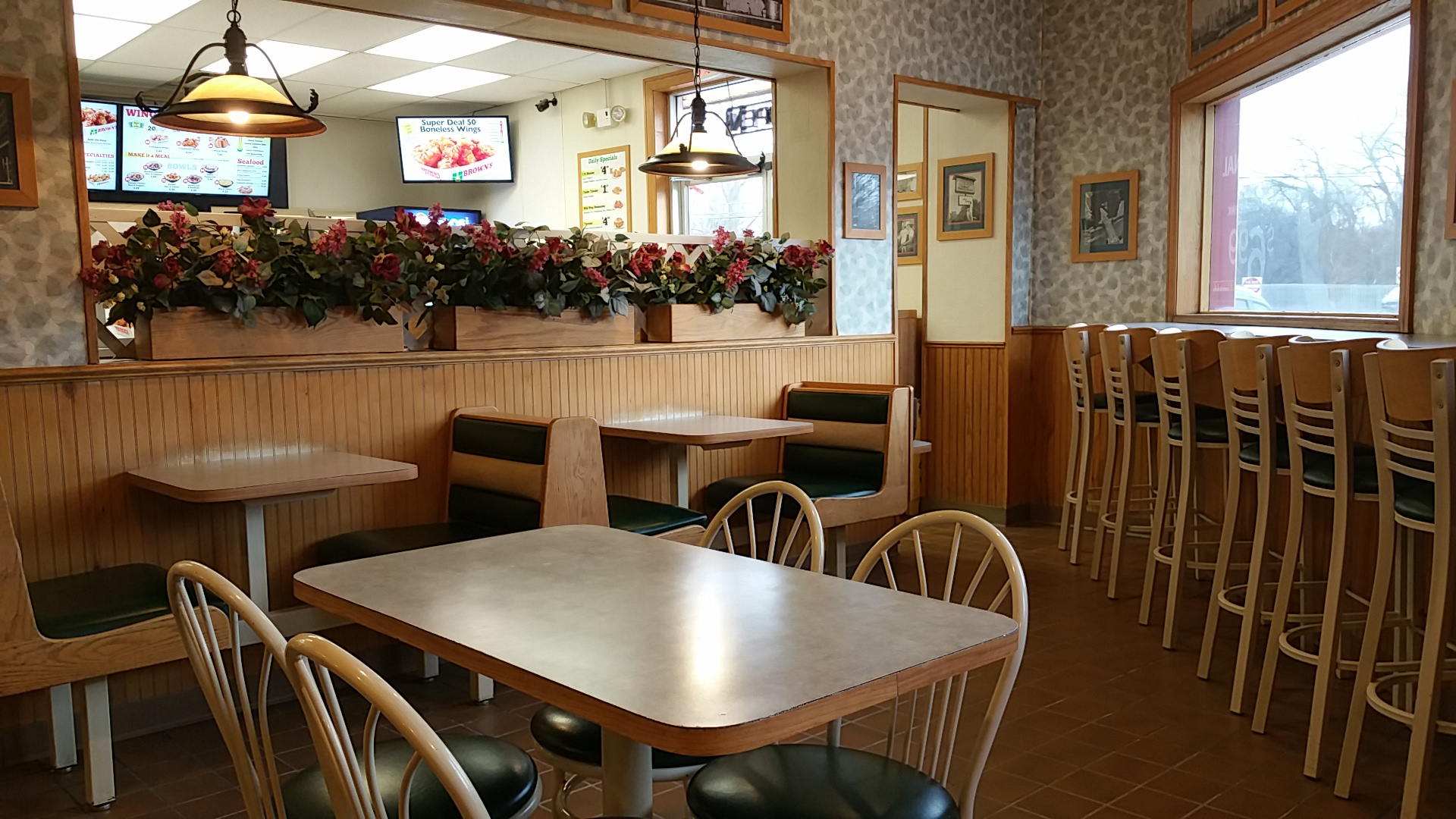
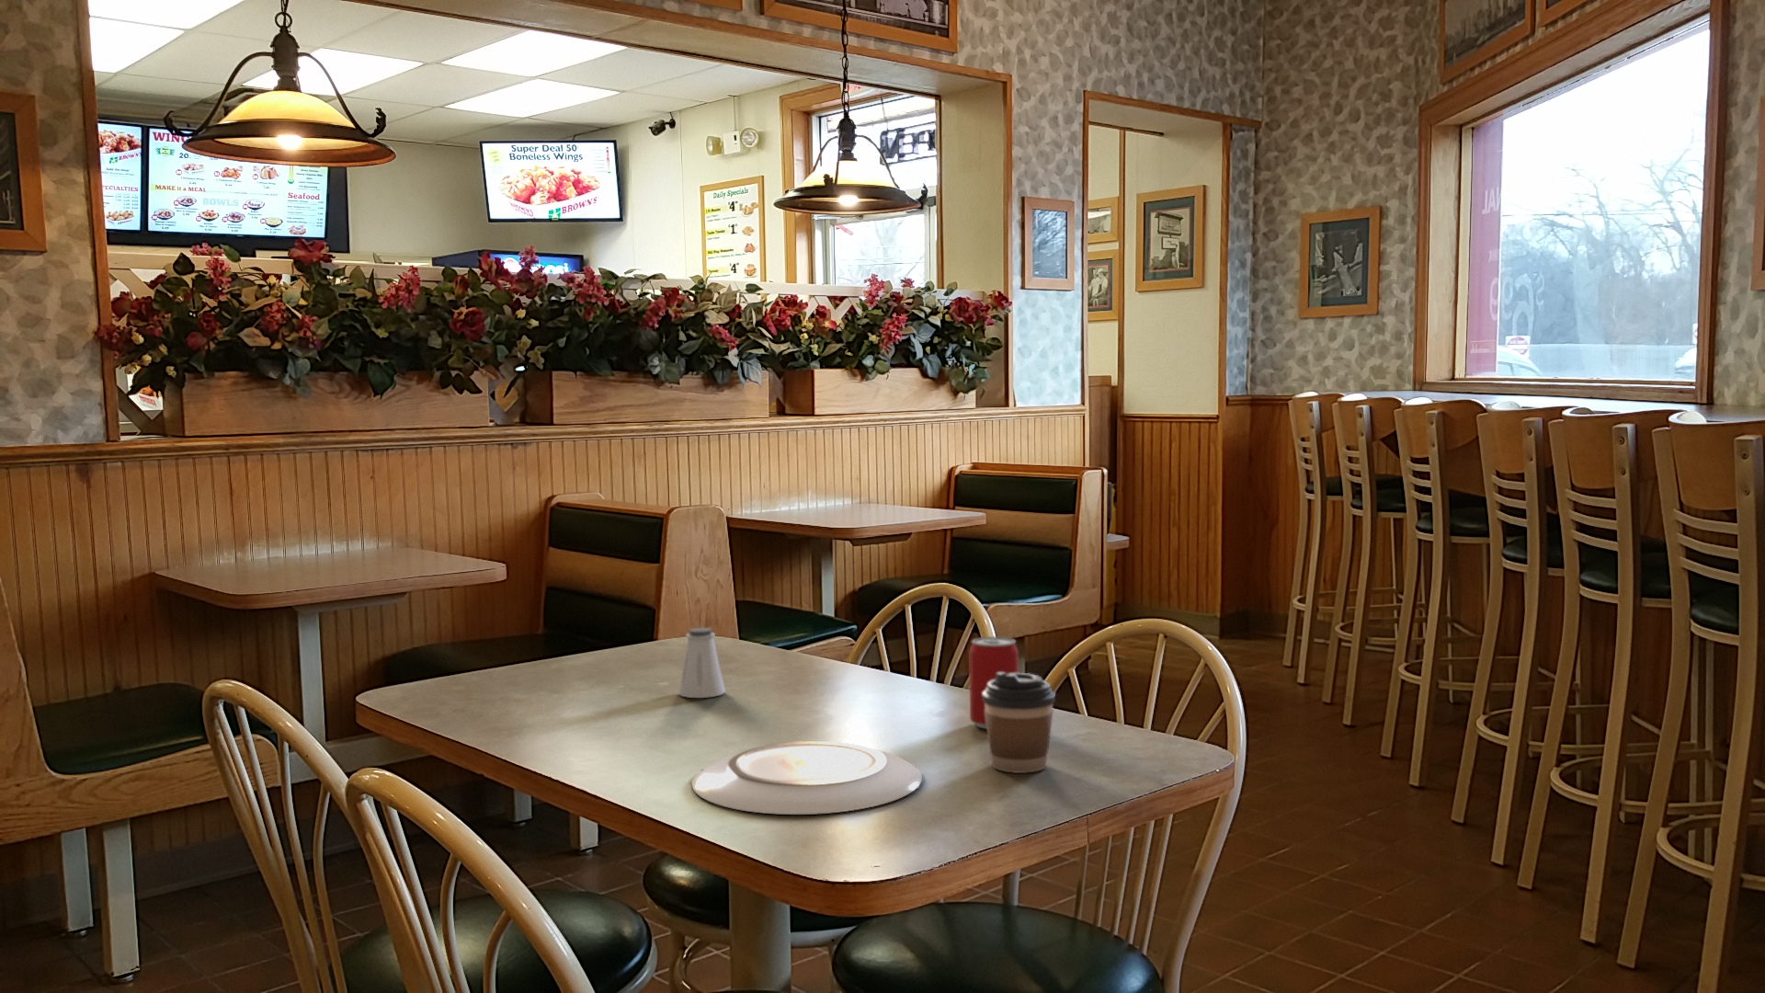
+ beer can [969,637,1019,730]
+ plate [691,740,923,816]
+ coffee cup [983,672,1056,775]
+ saltshaker [678,627,726,698]
